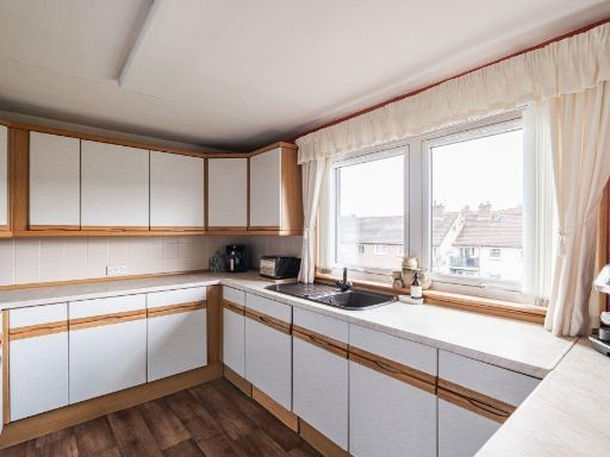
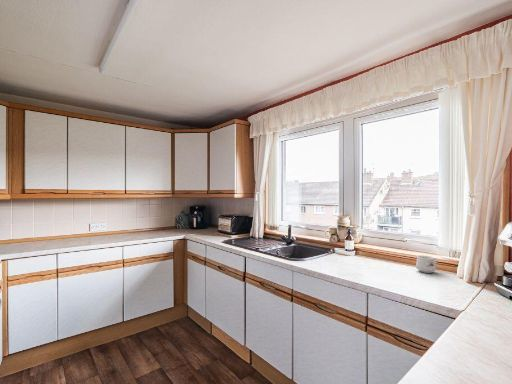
+ mug [415,254,438,274]
